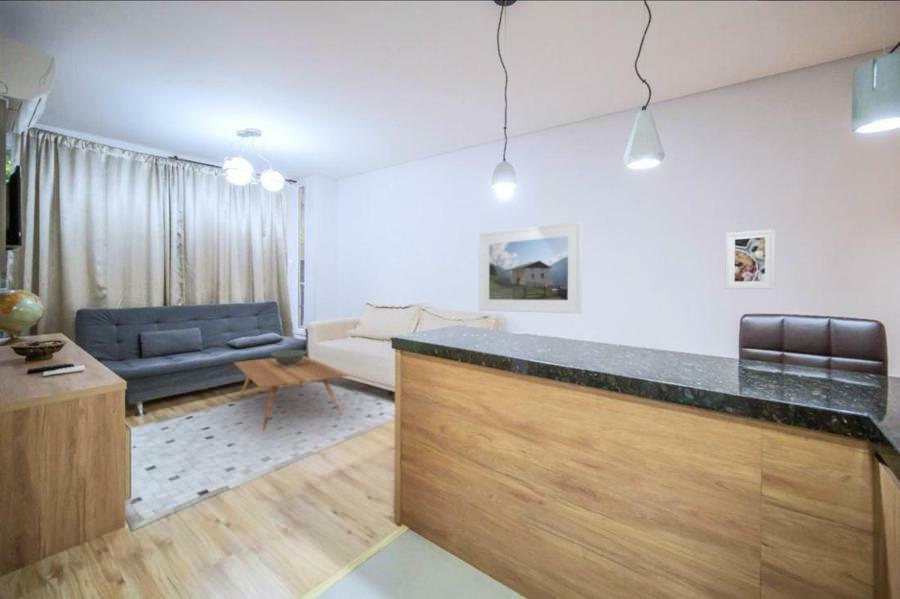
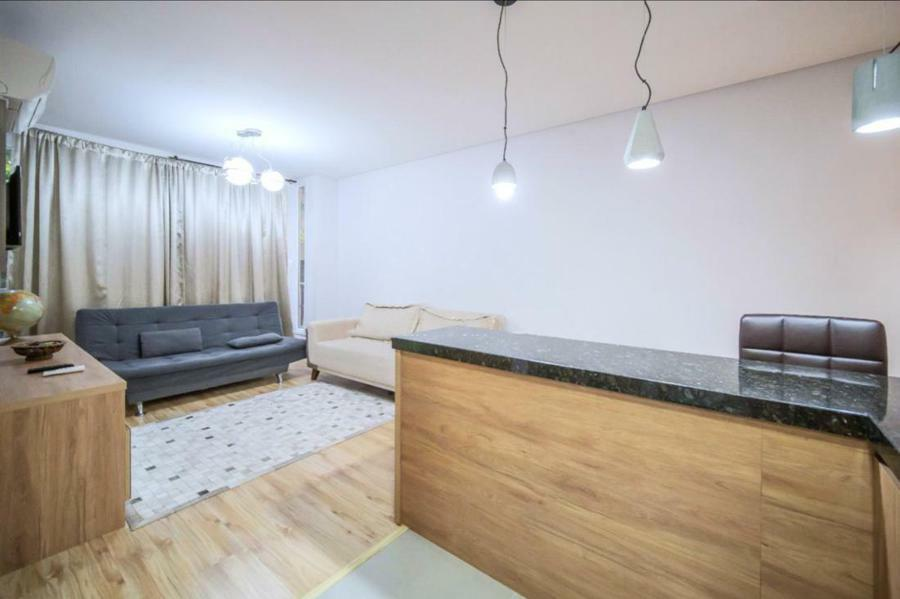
- coffee table [233,355,350,432]
- decorative bowl [270,349,308,367]
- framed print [478,220,583,315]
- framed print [724,228,776,290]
